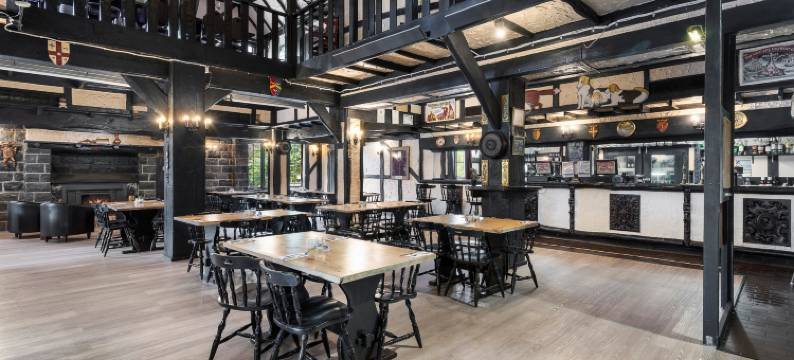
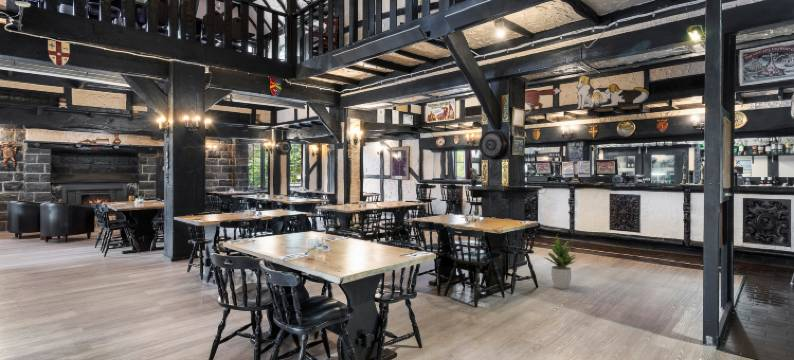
+ potted plant [543,235,577,290]
